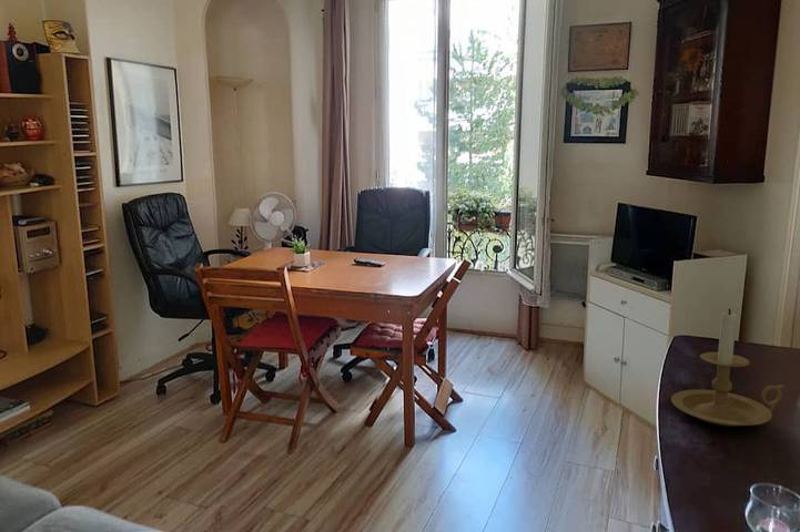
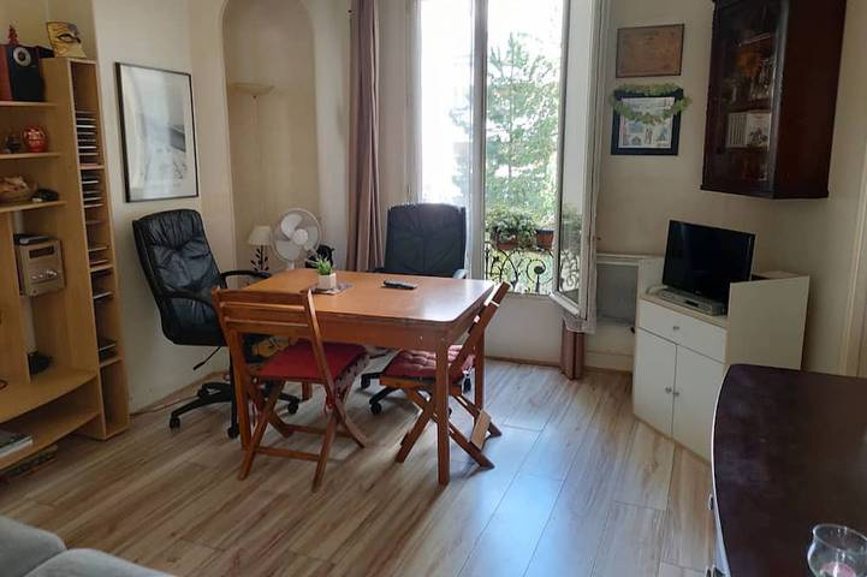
- candle holder [670,308,786,427]
